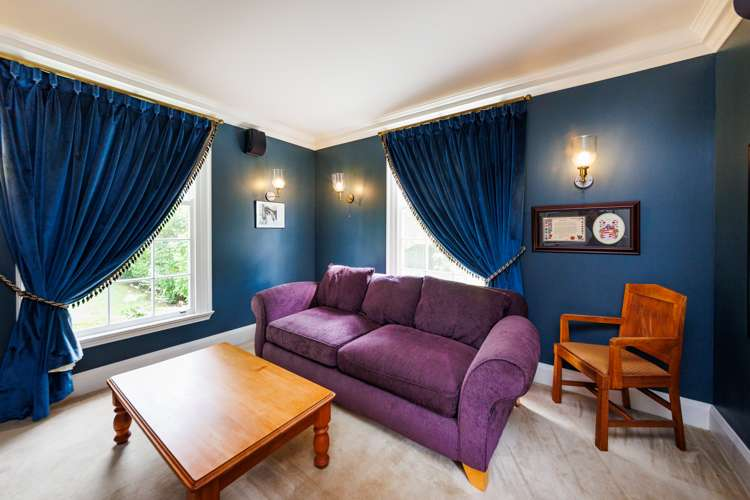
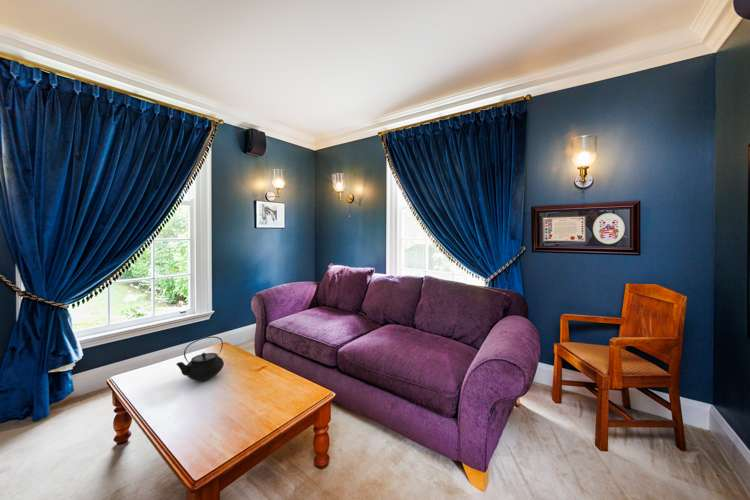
+ teapot [175,336,225,382]
